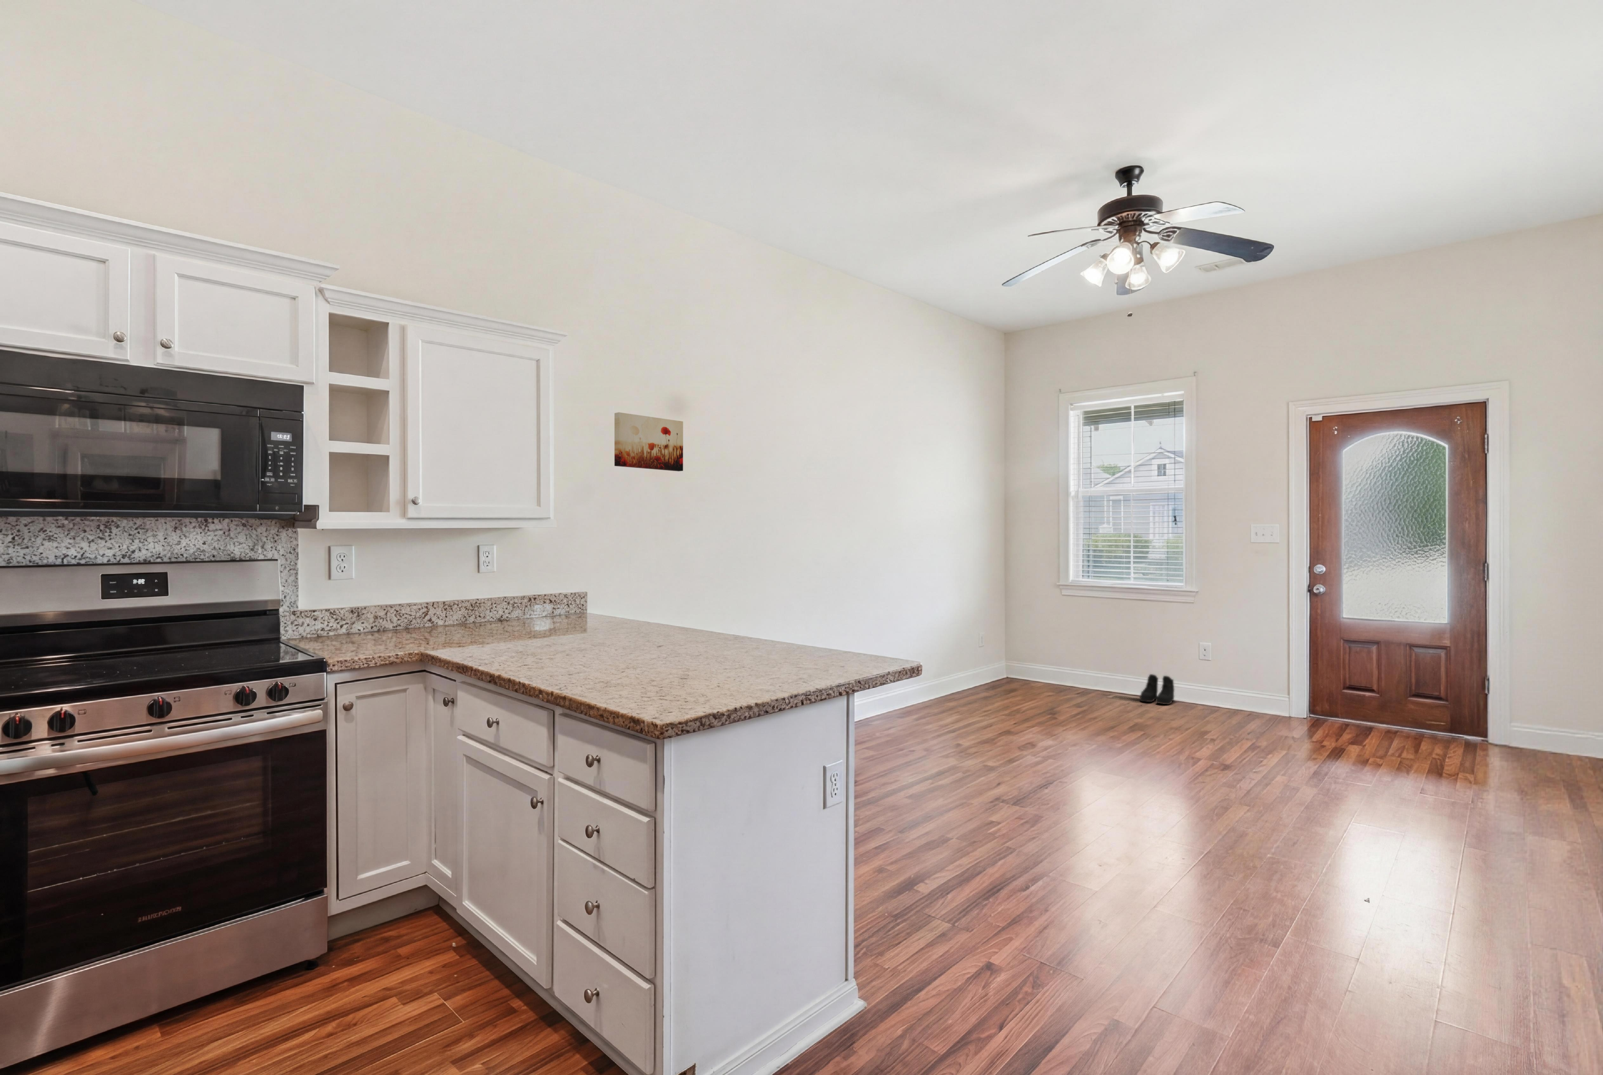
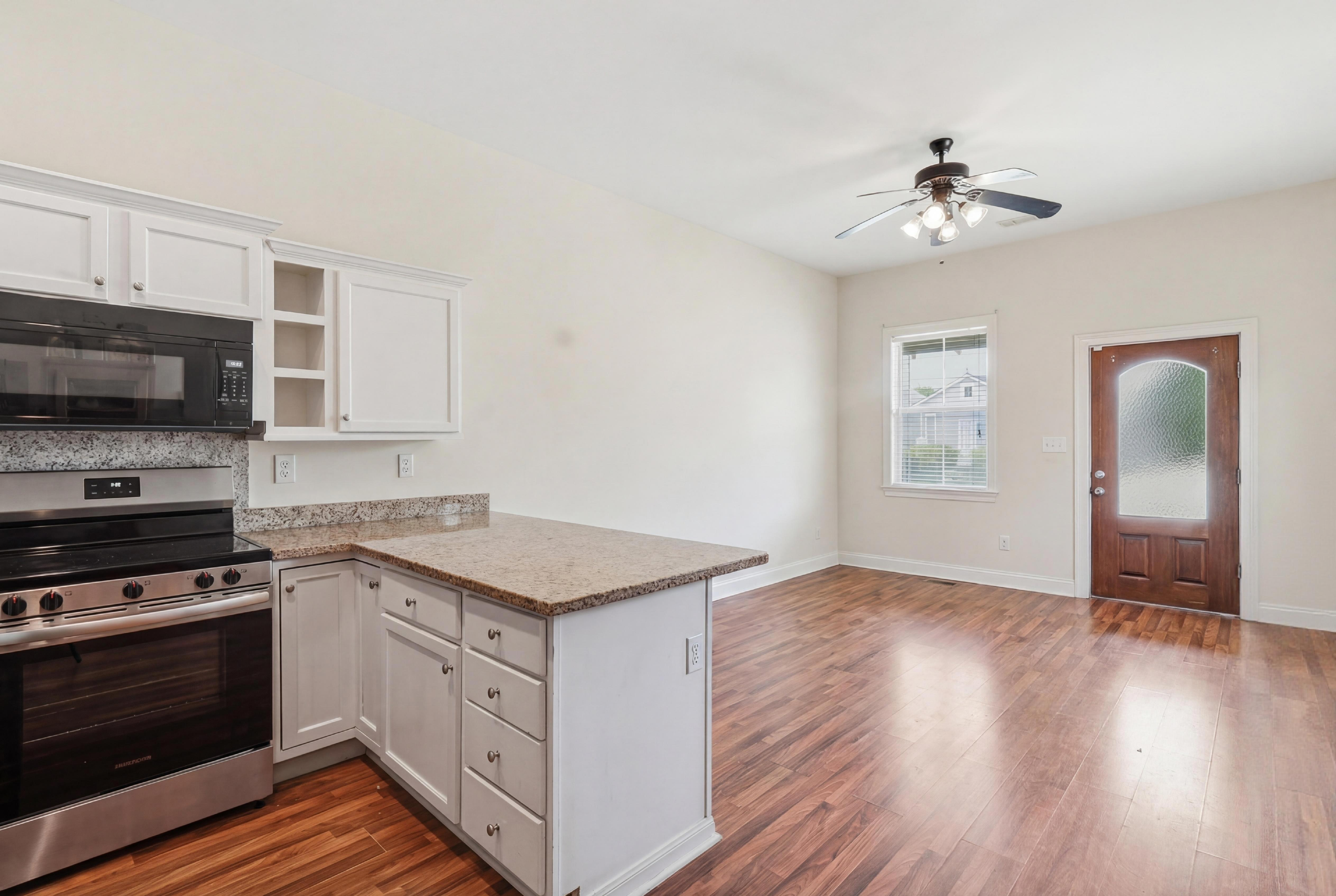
- wall art [614,412,683,472]
- boots [1139,673,1175,705]
